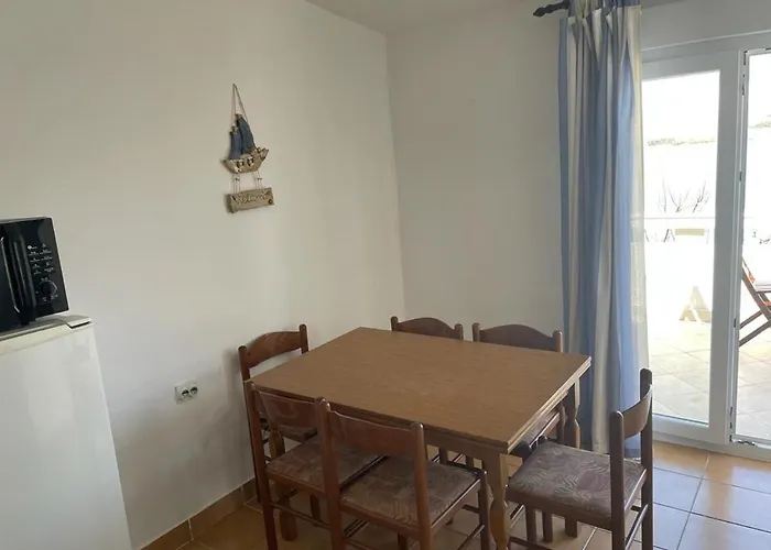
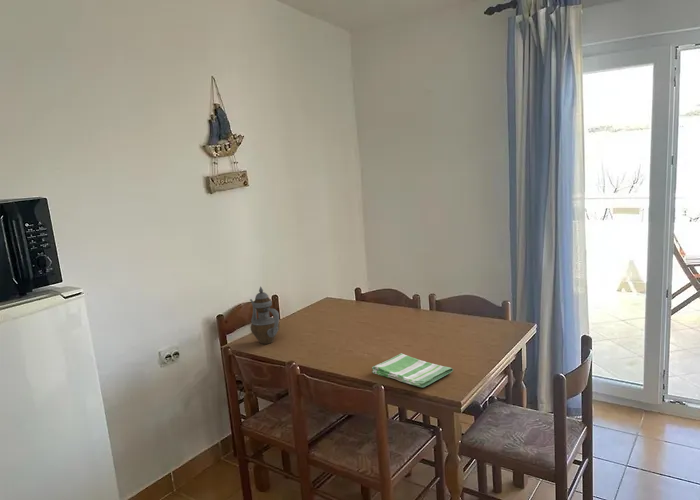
+ dish towel [371,353,454,388]
+ teapot [249,285,281,345]
